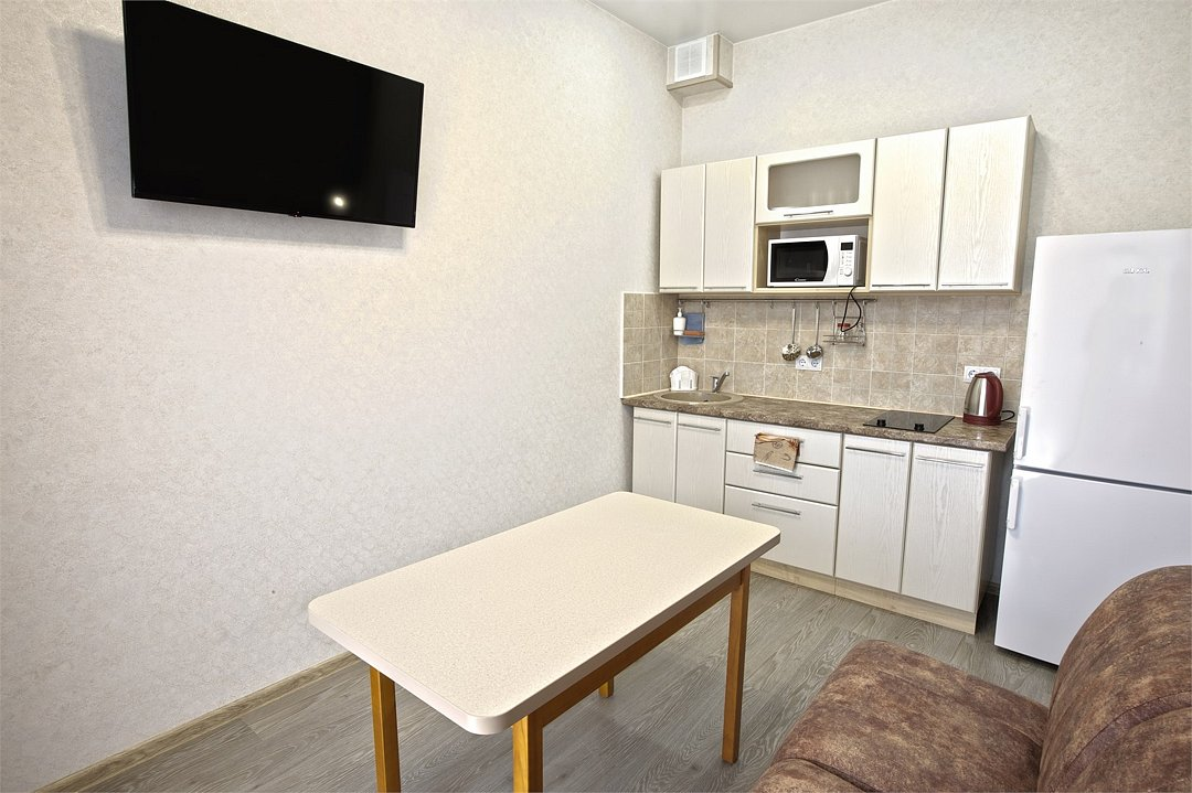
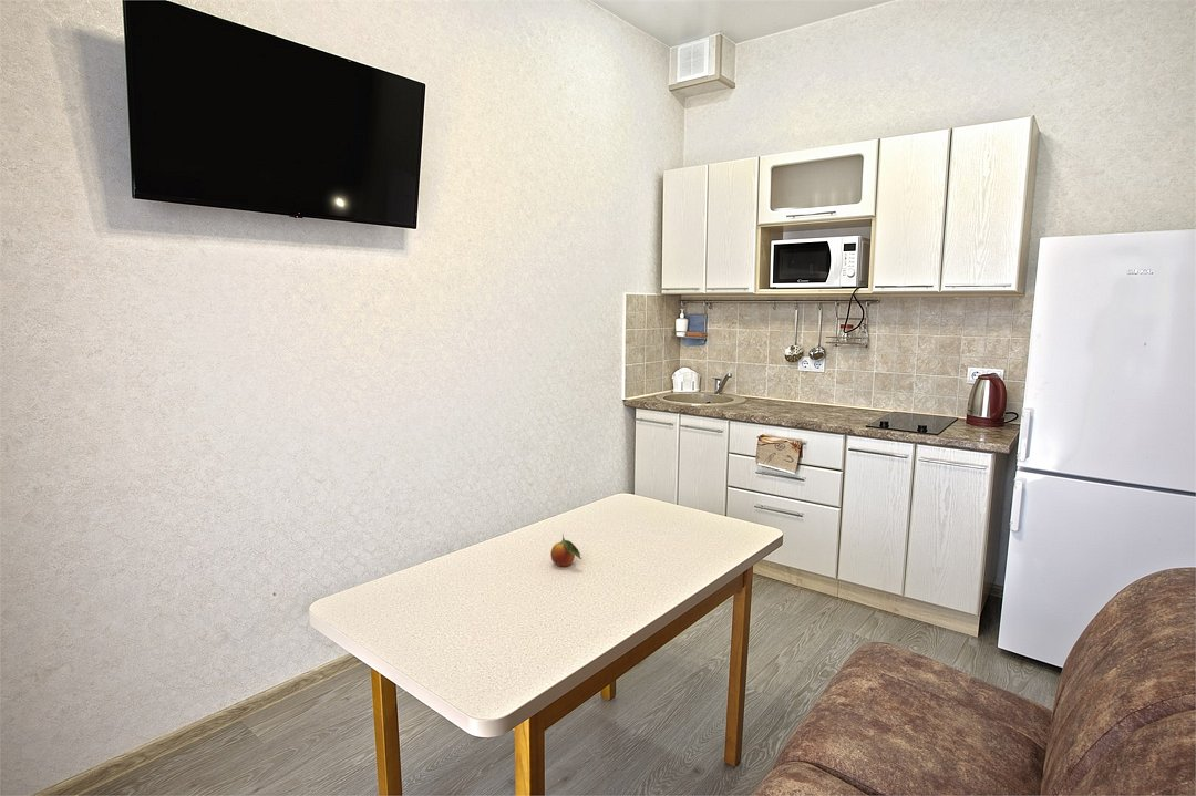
+ fruit [549,533,582,568]
